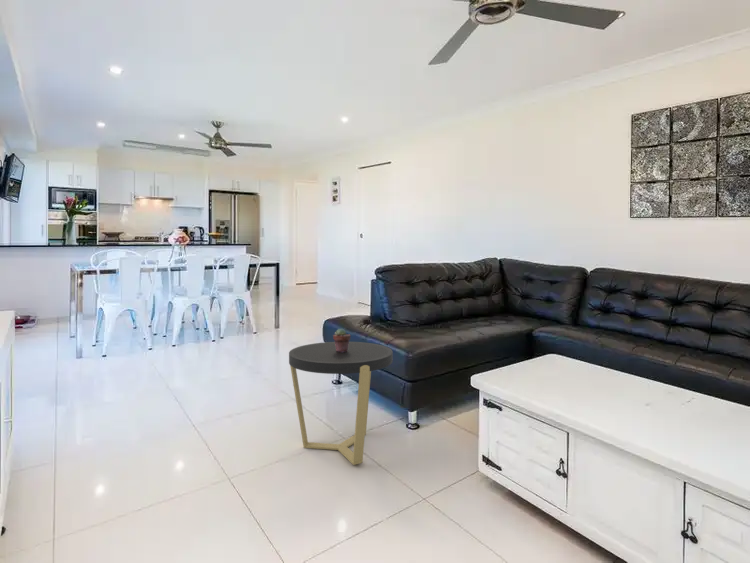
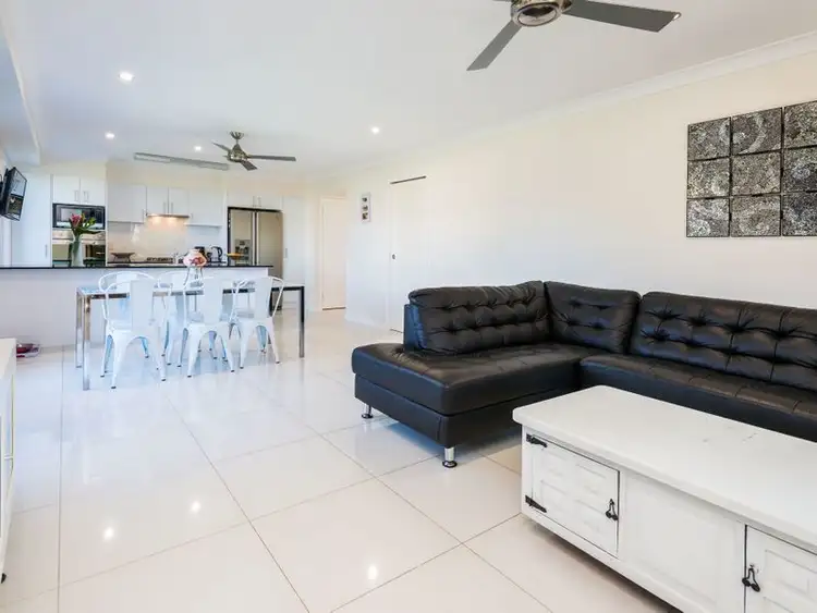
- potted succulent [332,327,352,352]
- side table [288,341,394,466]
